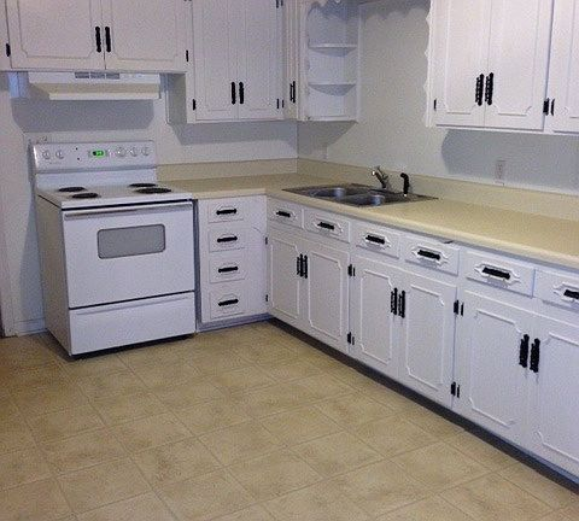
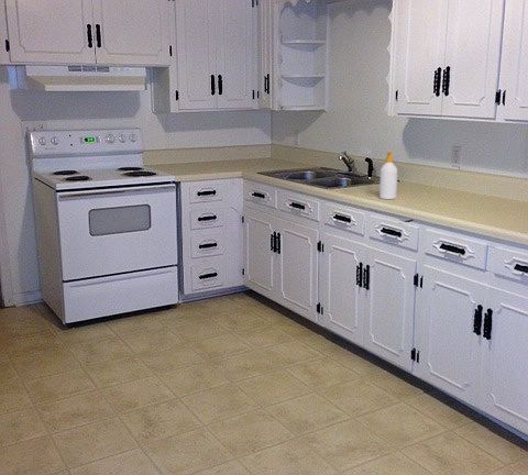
+ soap bottle [378,151,398,200]
